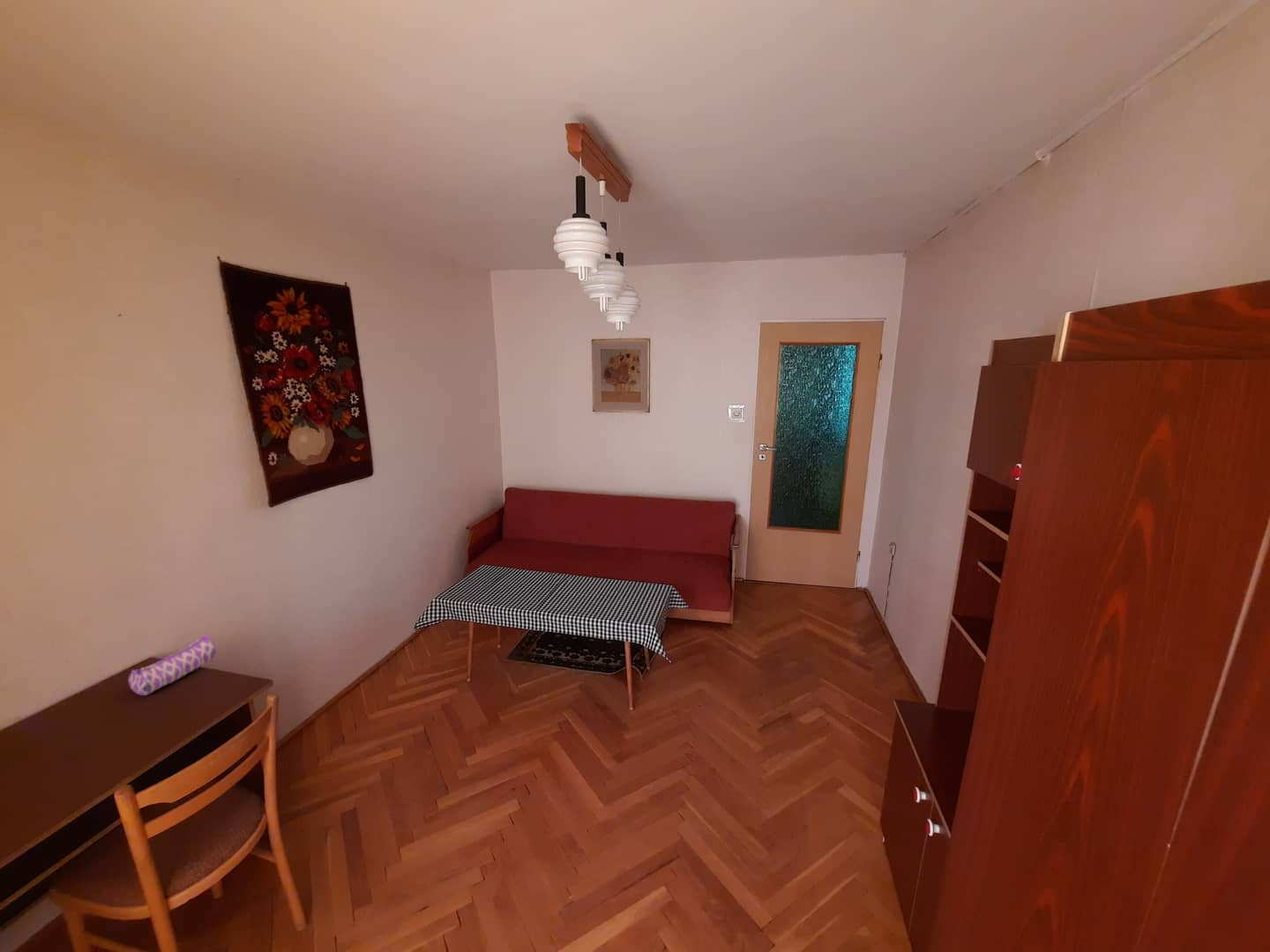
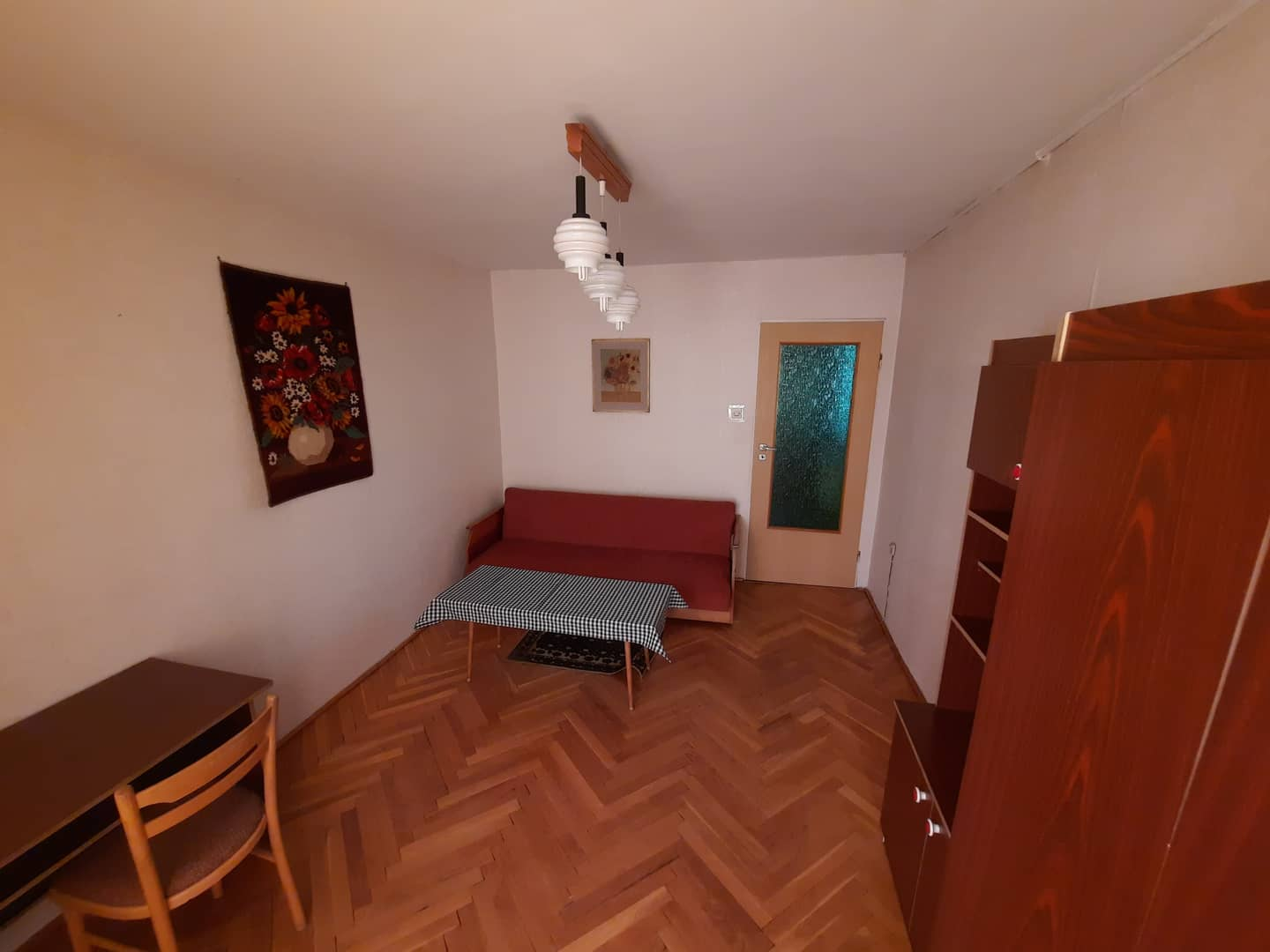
- pencil case [127,634,217,696]
